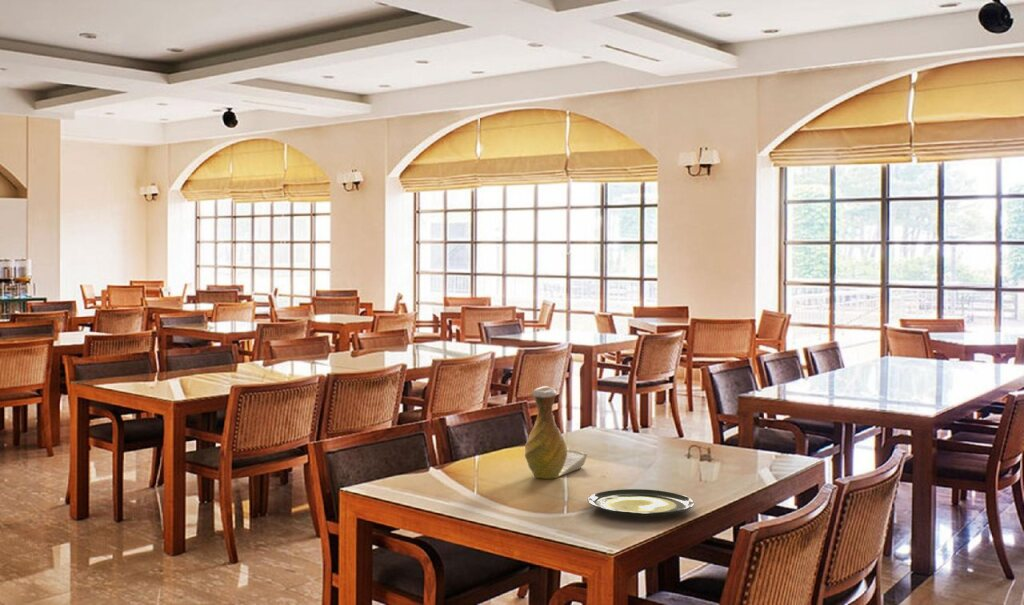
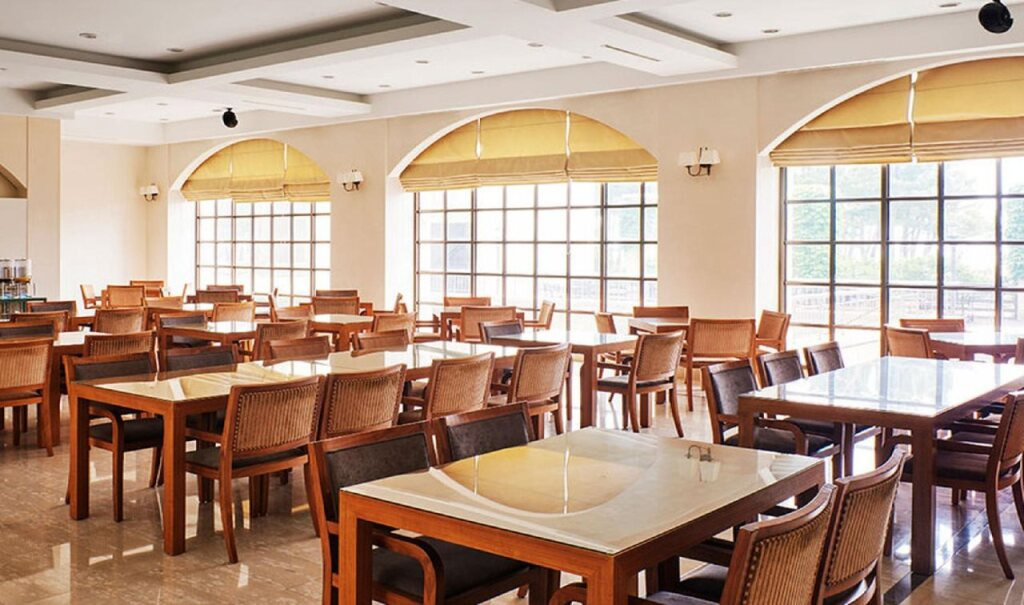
- plate [587,488,695,517]
- vase [524,385,588,480]
